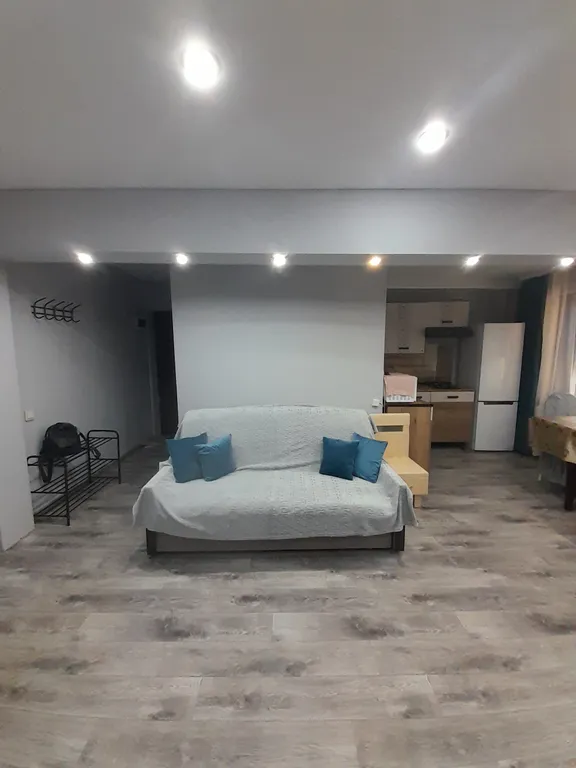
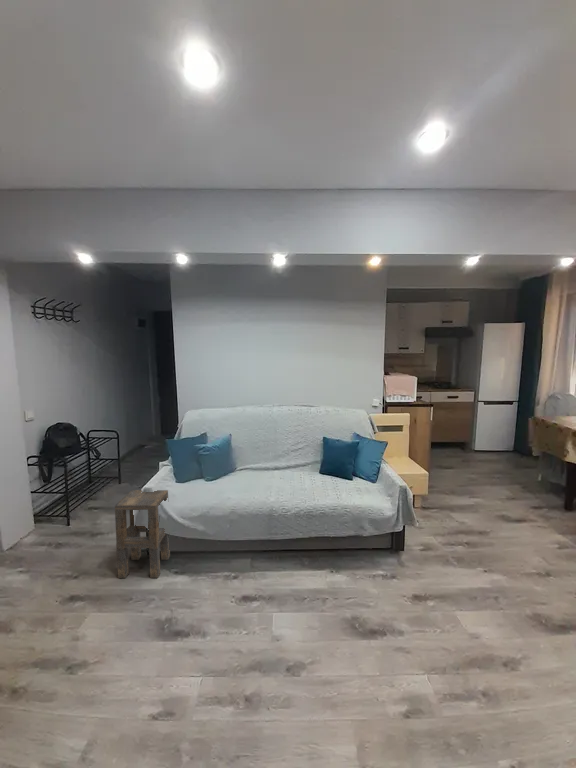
+ side table [114,489,171,579]
